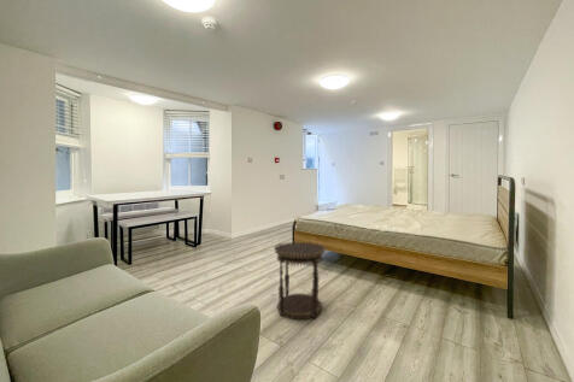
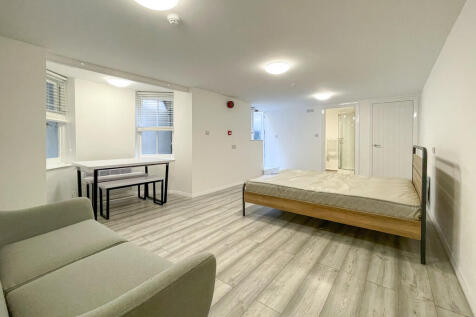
- side table [273,240,327,321]
